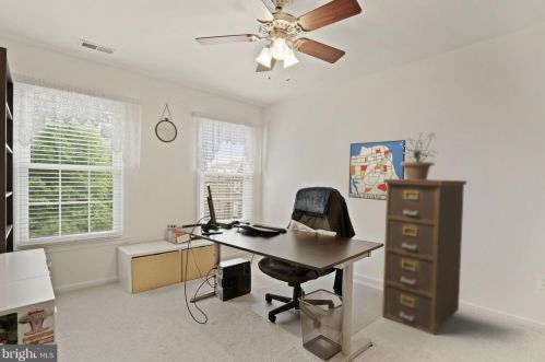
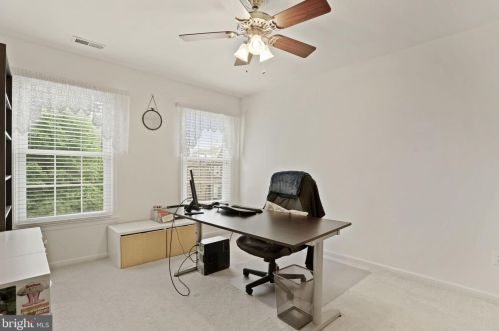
- potted plant [400,131,439,180]
- wall art [347,139,406,201]
- filing cabinet [381,178,467,336]
